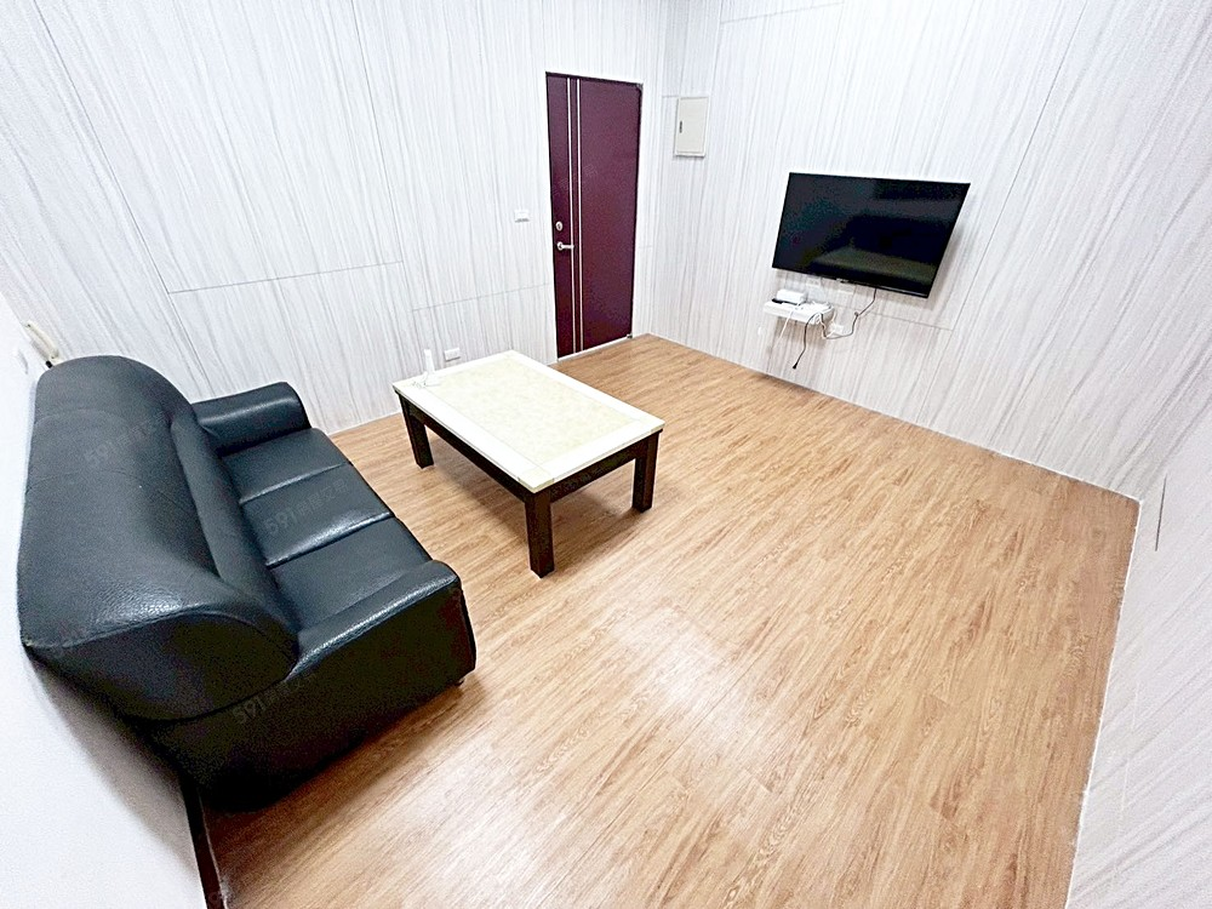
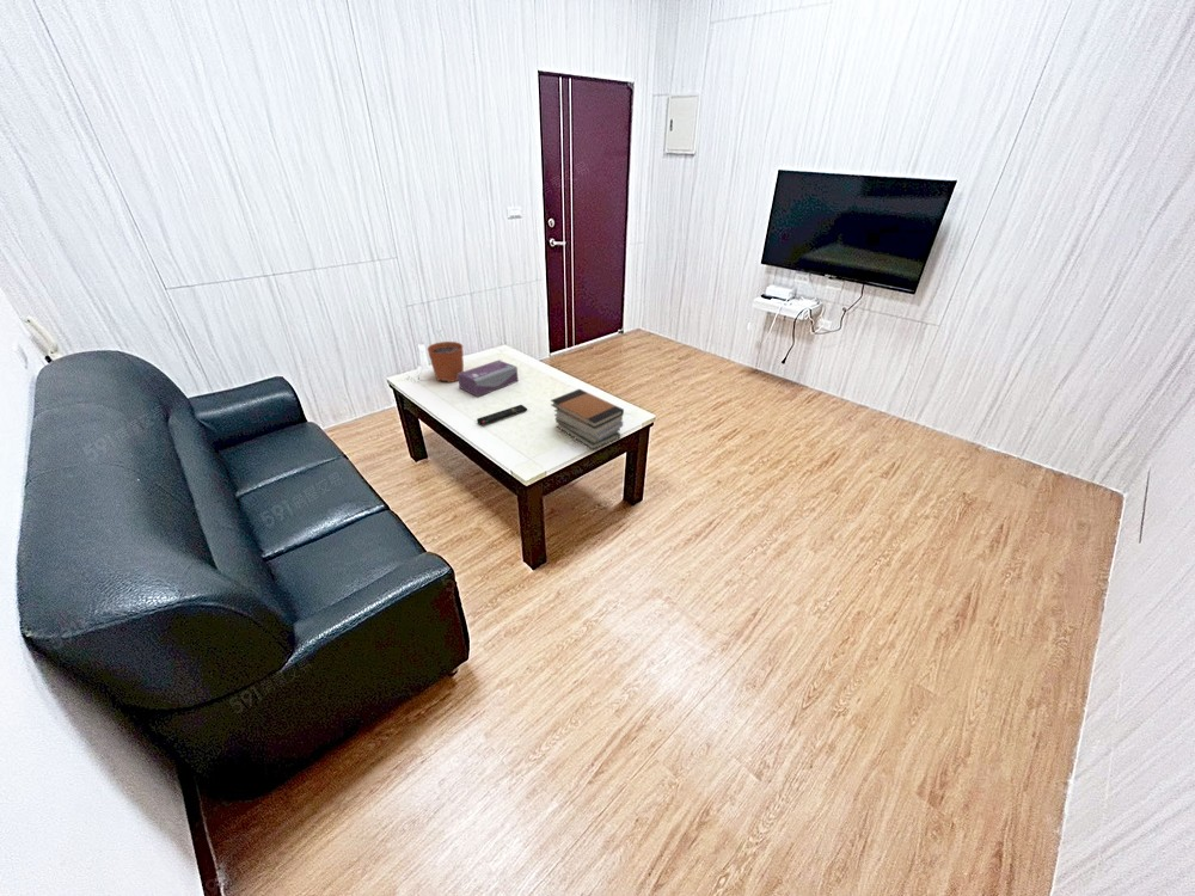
+ tissue box [458,358,519,398]
+ book stack [550,388,625,450]
+ remote control [476,404,528,426]
+ plant pot [427,330,465,383]
